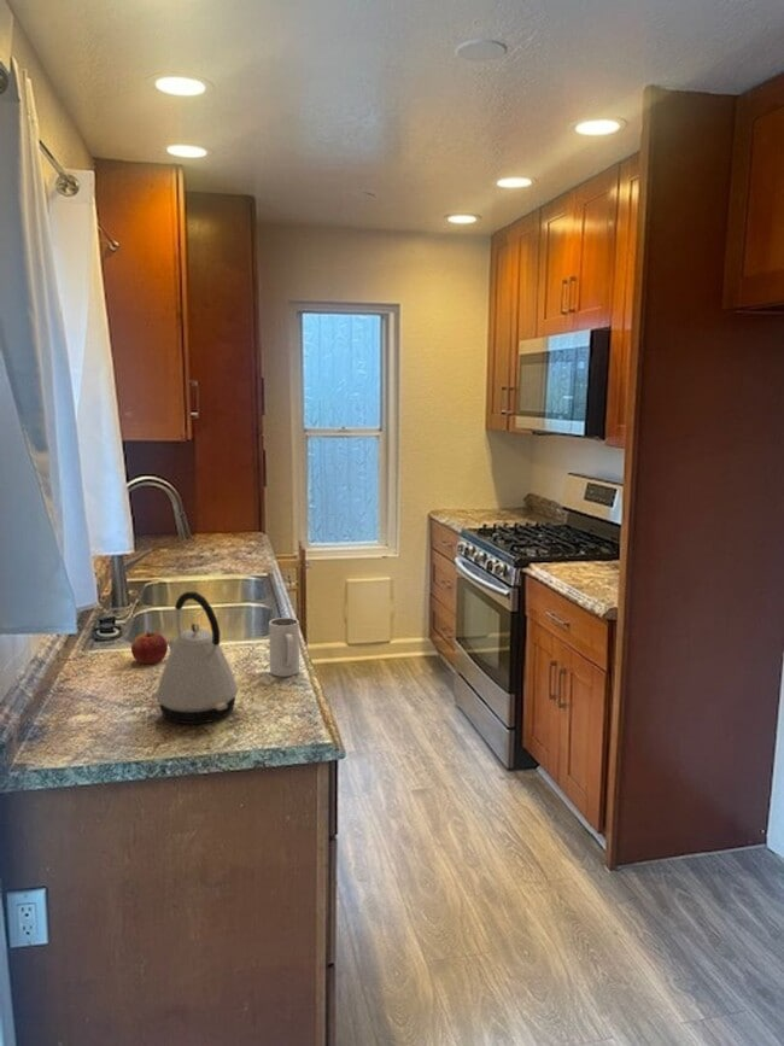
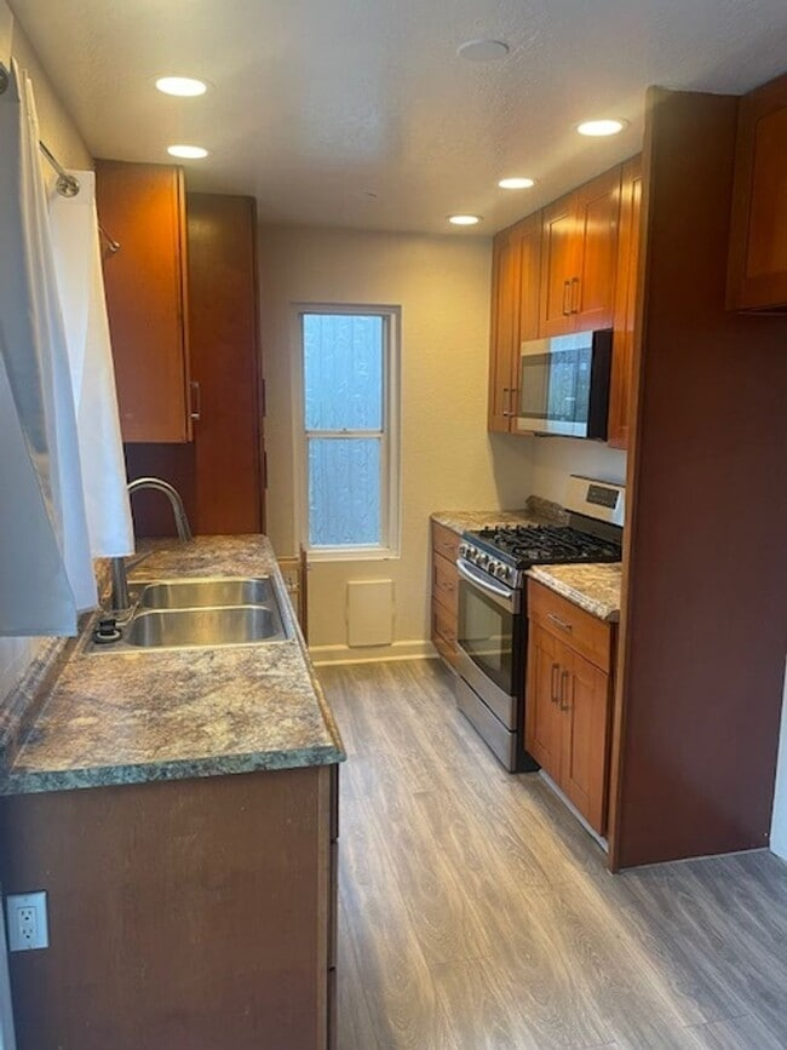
- apple [130,629,169,665]
- mug [268,617,300,678]
- kettle [156,591,239,725]
